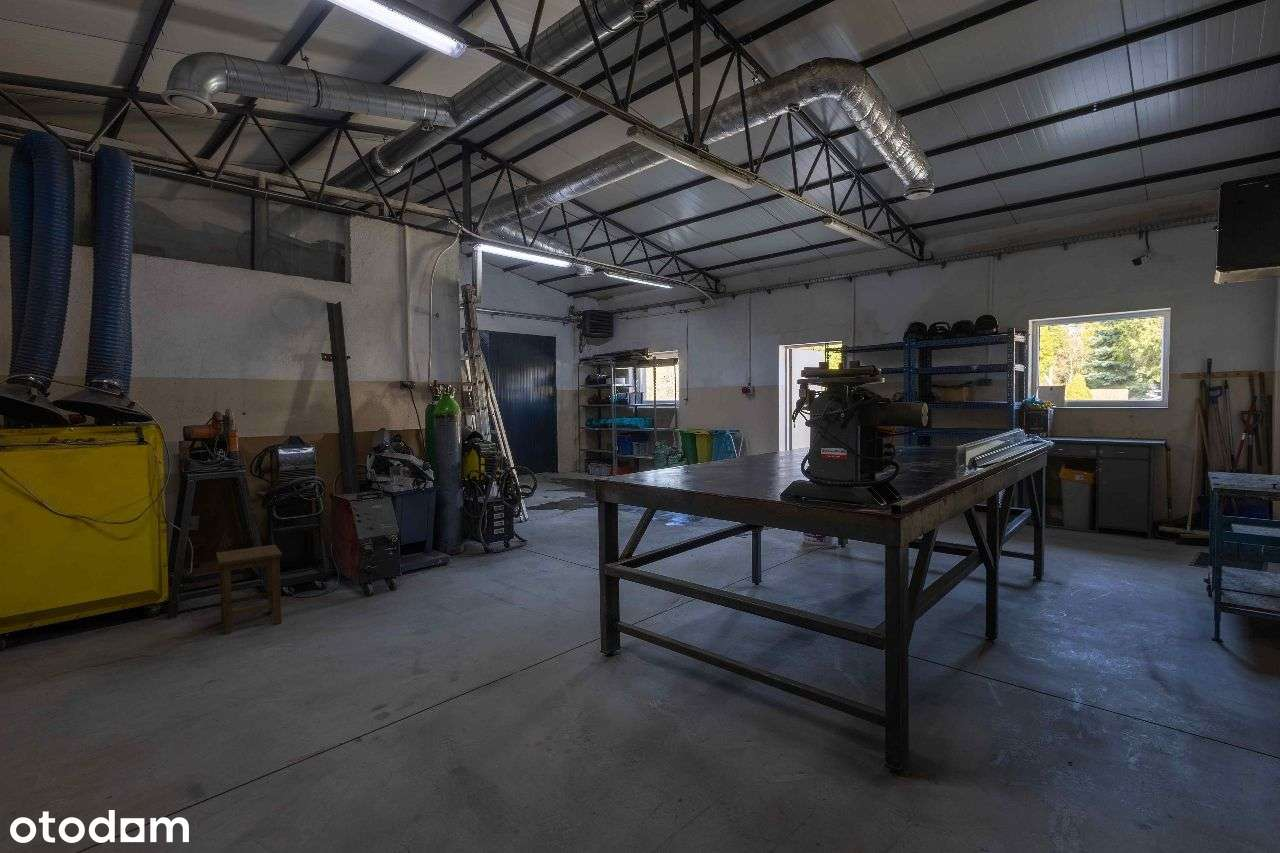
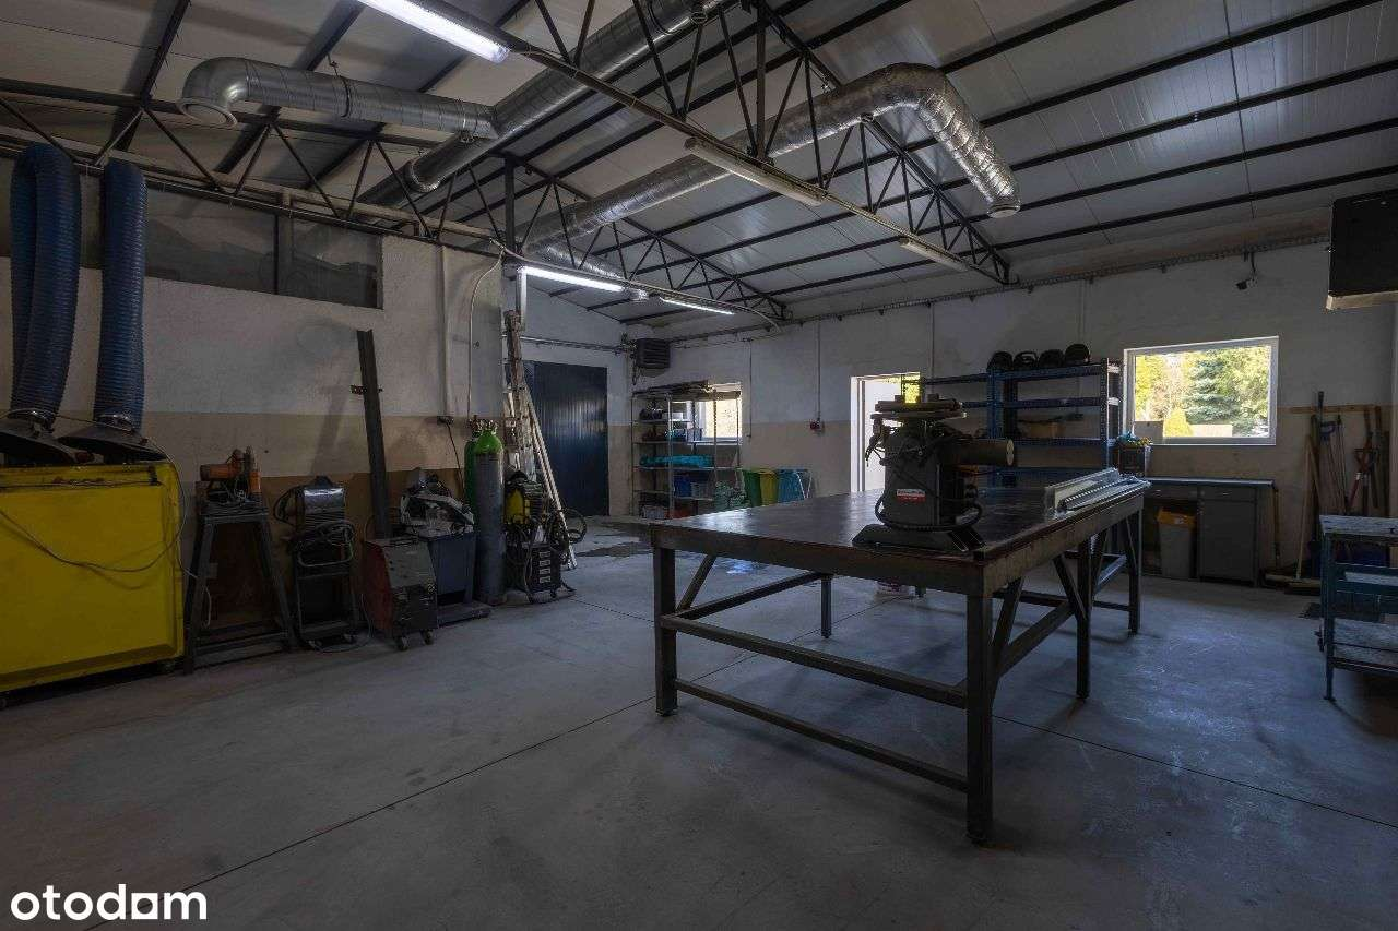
- stool [215,544,283,636]
